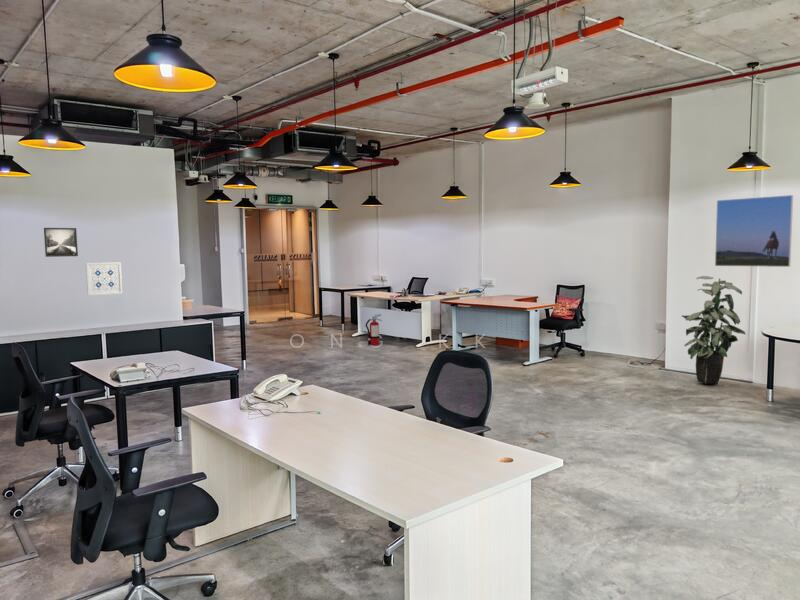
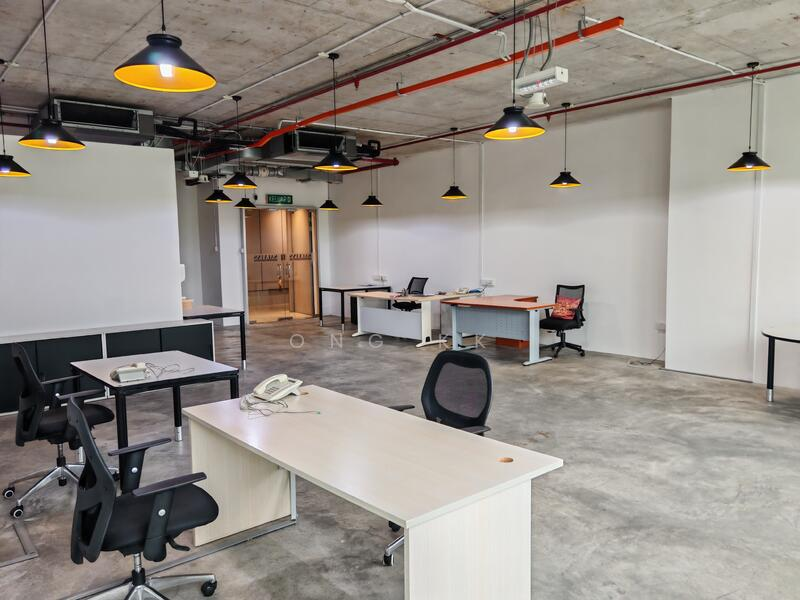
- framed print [43,227,79,258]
- indoor plant [681,275,747,386]
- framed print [714,194,794,268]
- fire extinguisher [365,313,383,346]
- wall art [85,261,124,296]
